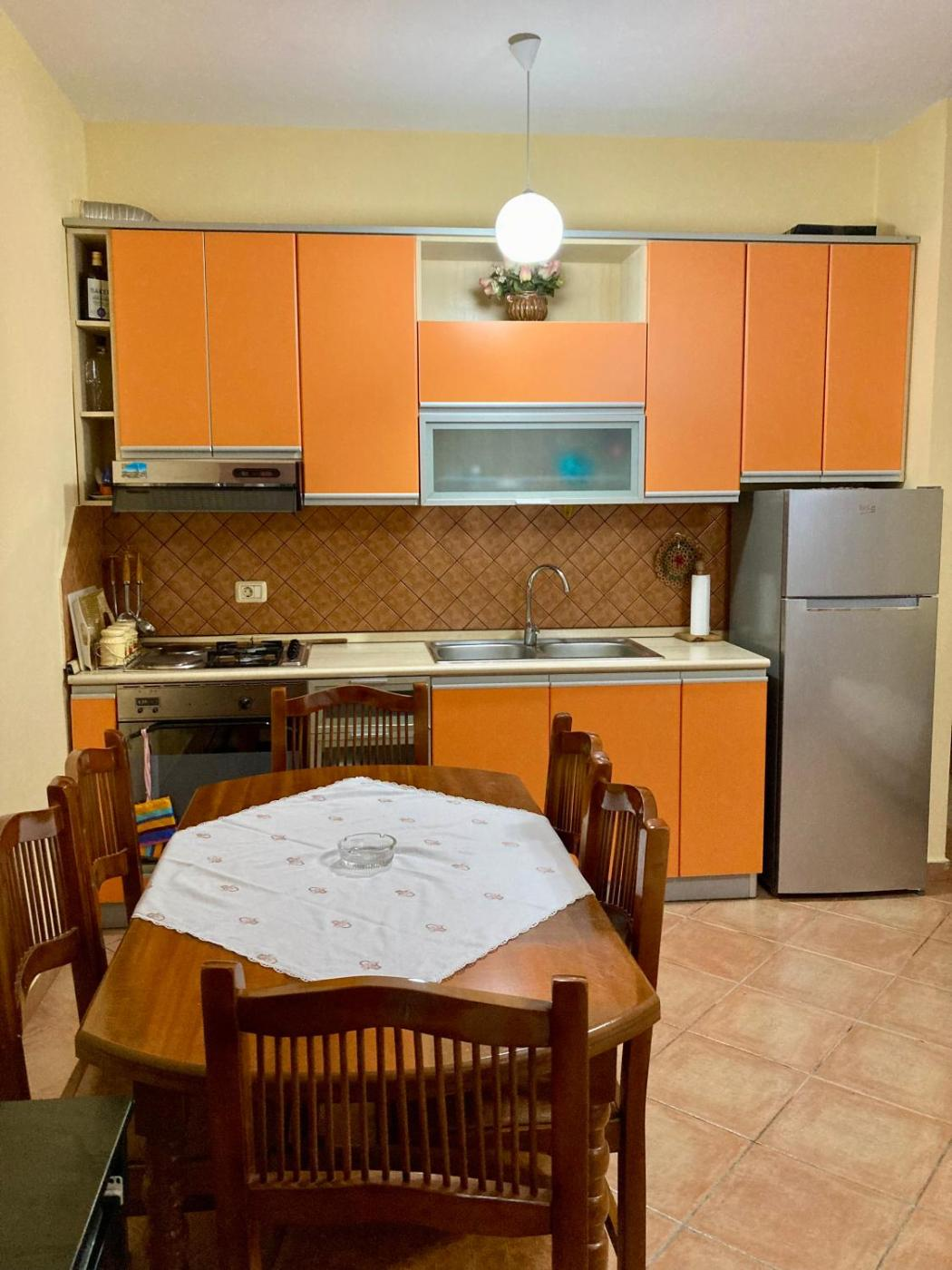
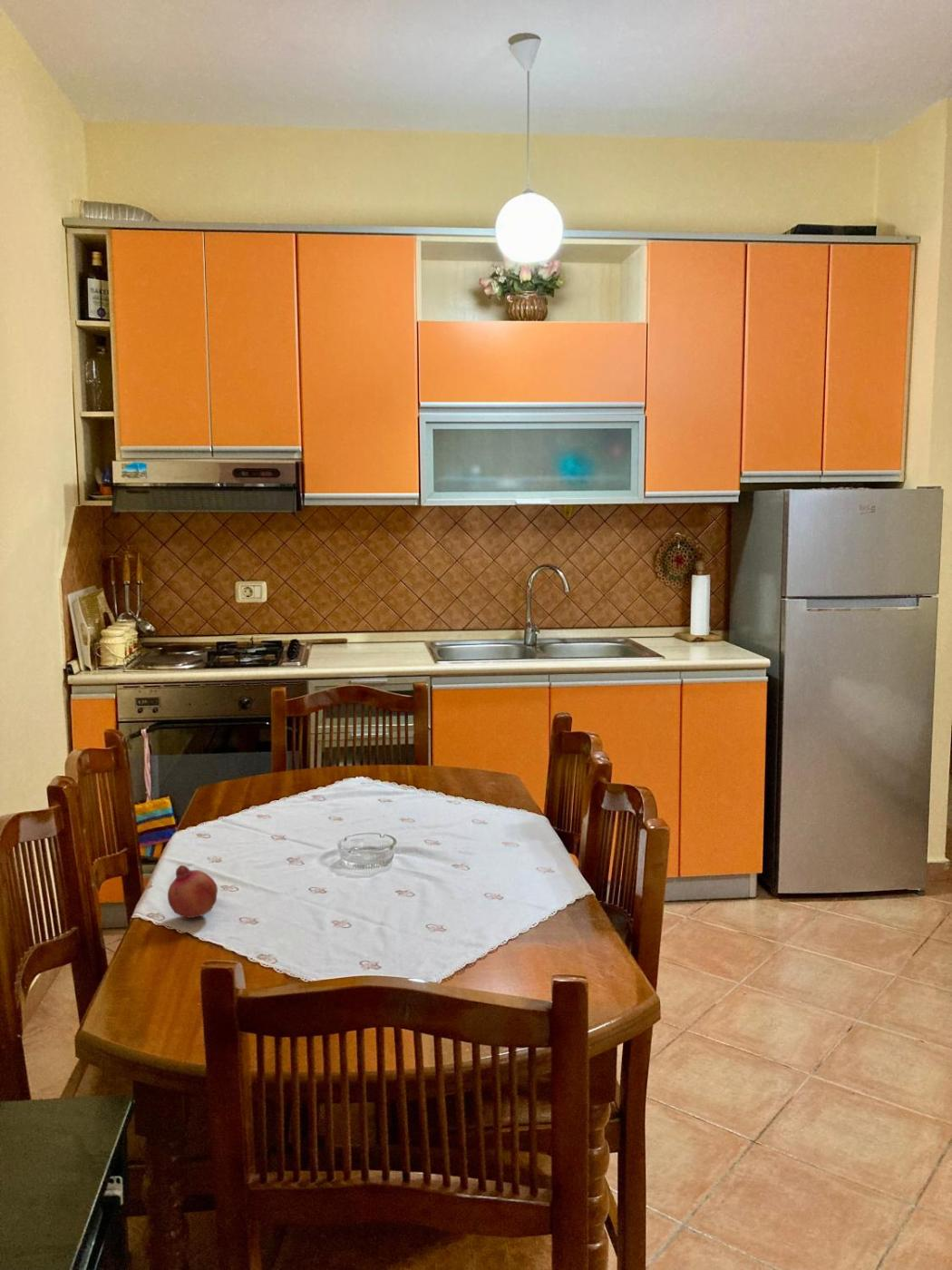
+ fruit [167,865,219,919]
